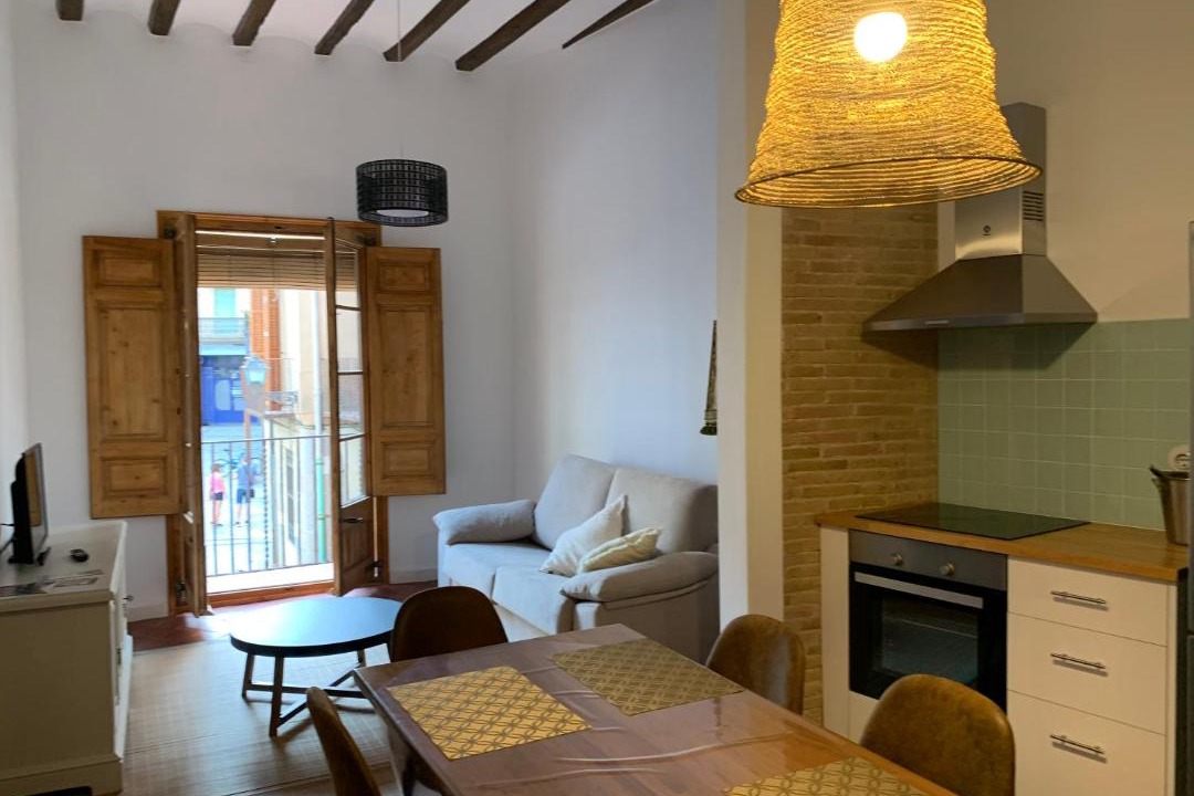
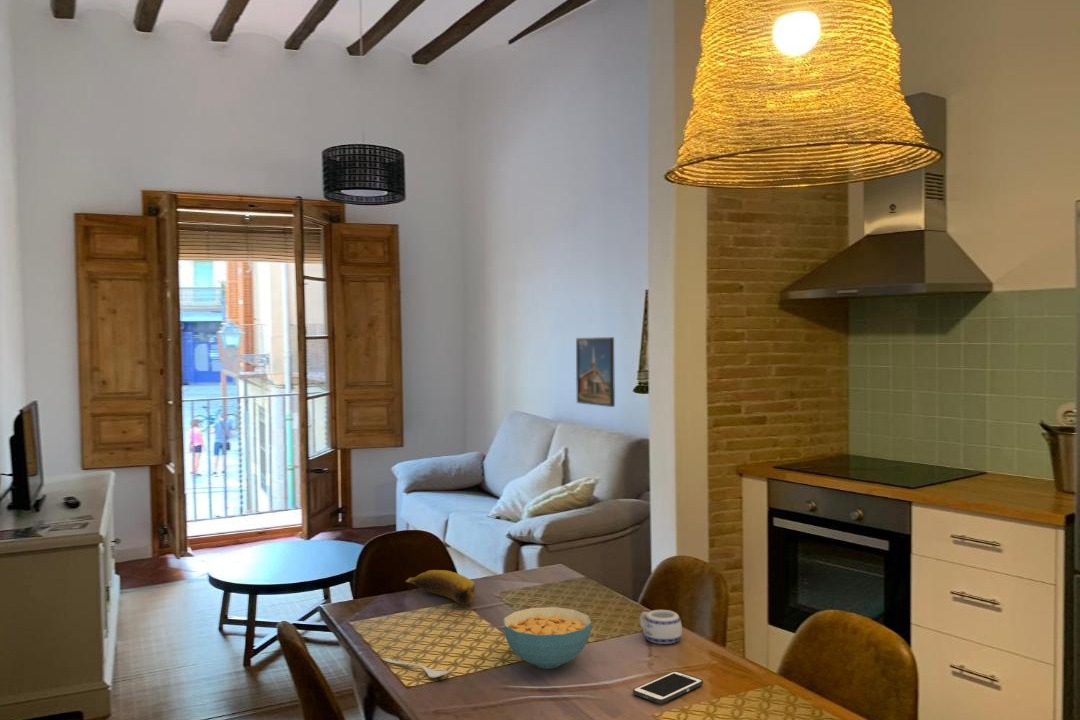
+ cell phone [632,670,704,705]
+ banana [405,569,475,606]
+ mug [639,609,683,645]
+ spoon [383,657,452,679]
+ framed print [575,336,616,408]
+ cereal bowl [502,606,593,670]
